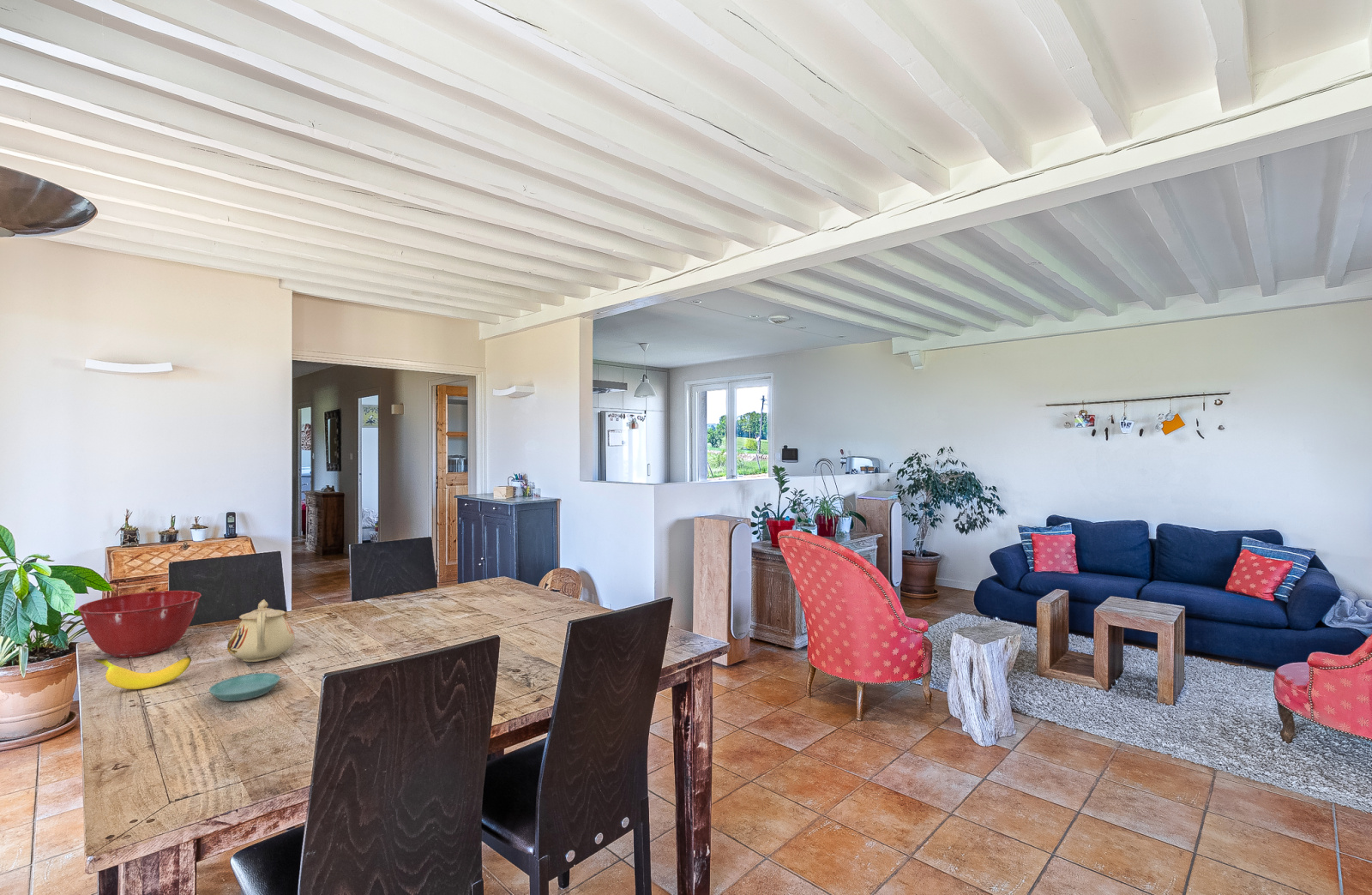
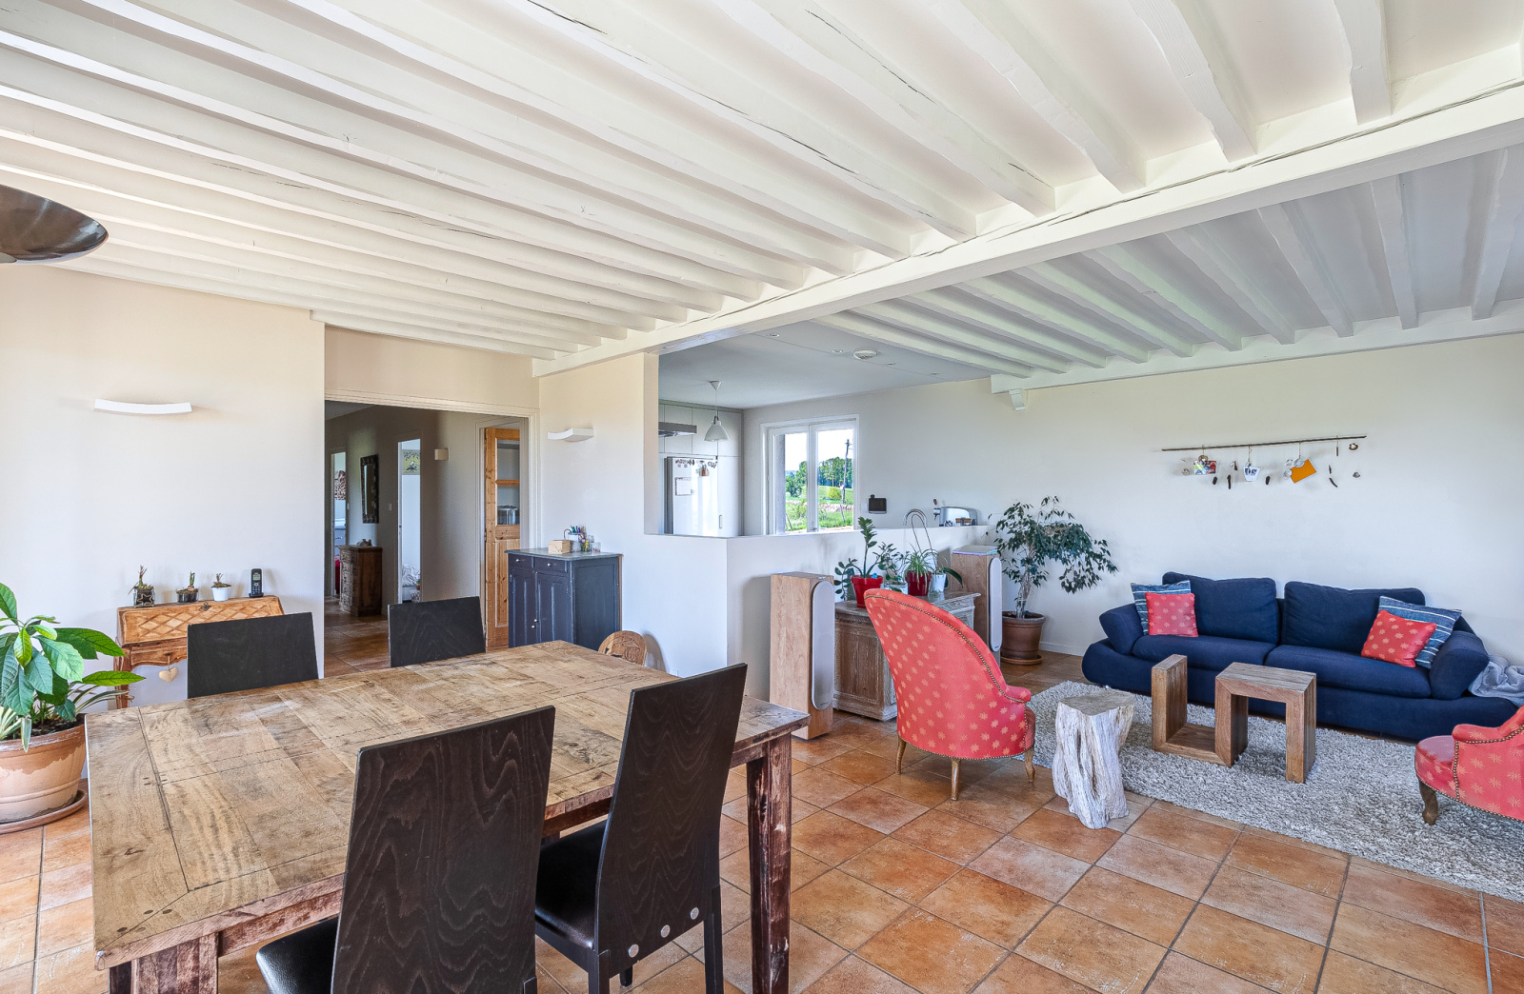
- teapot [226,598,296,663]
- saucer [208,672,281,702]
- banana [93,655,192,690]
- mixing bowl [77,590,202,658]
